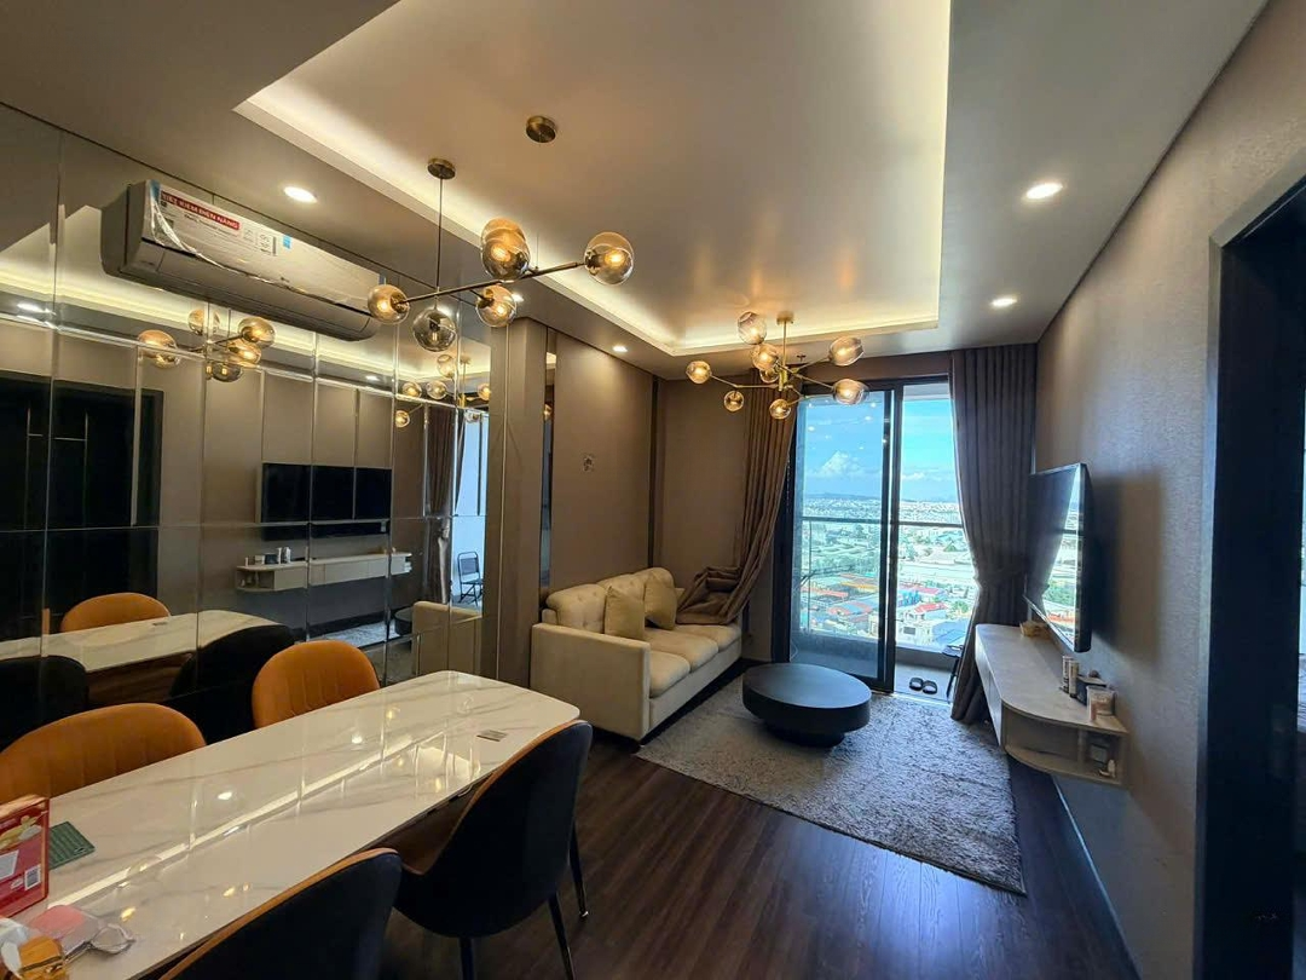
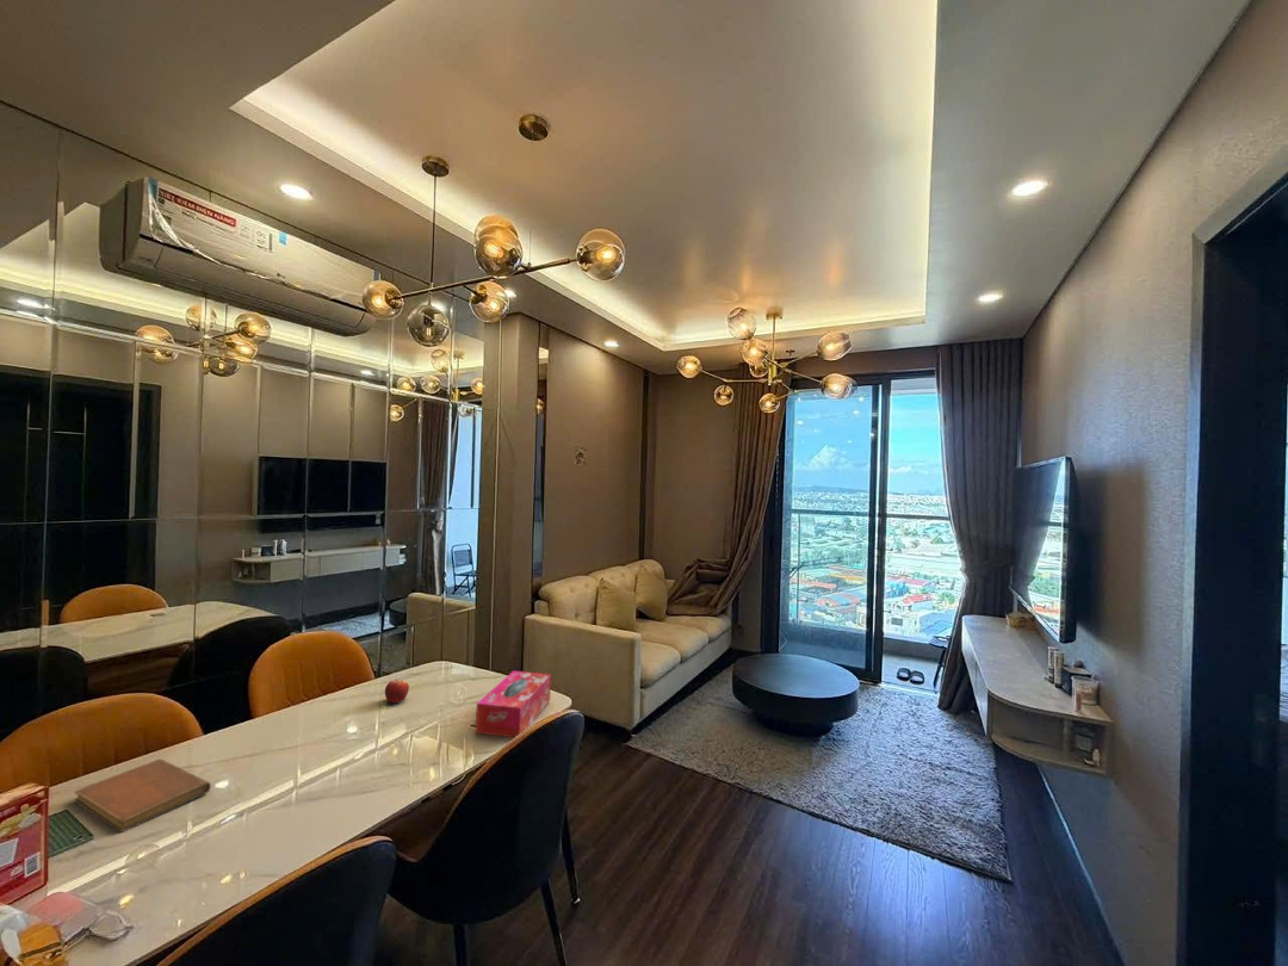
+ tissue box [475,669,552,739]
+ notebook [74,758,212,834]
+ fruit [384,679,410,704]
